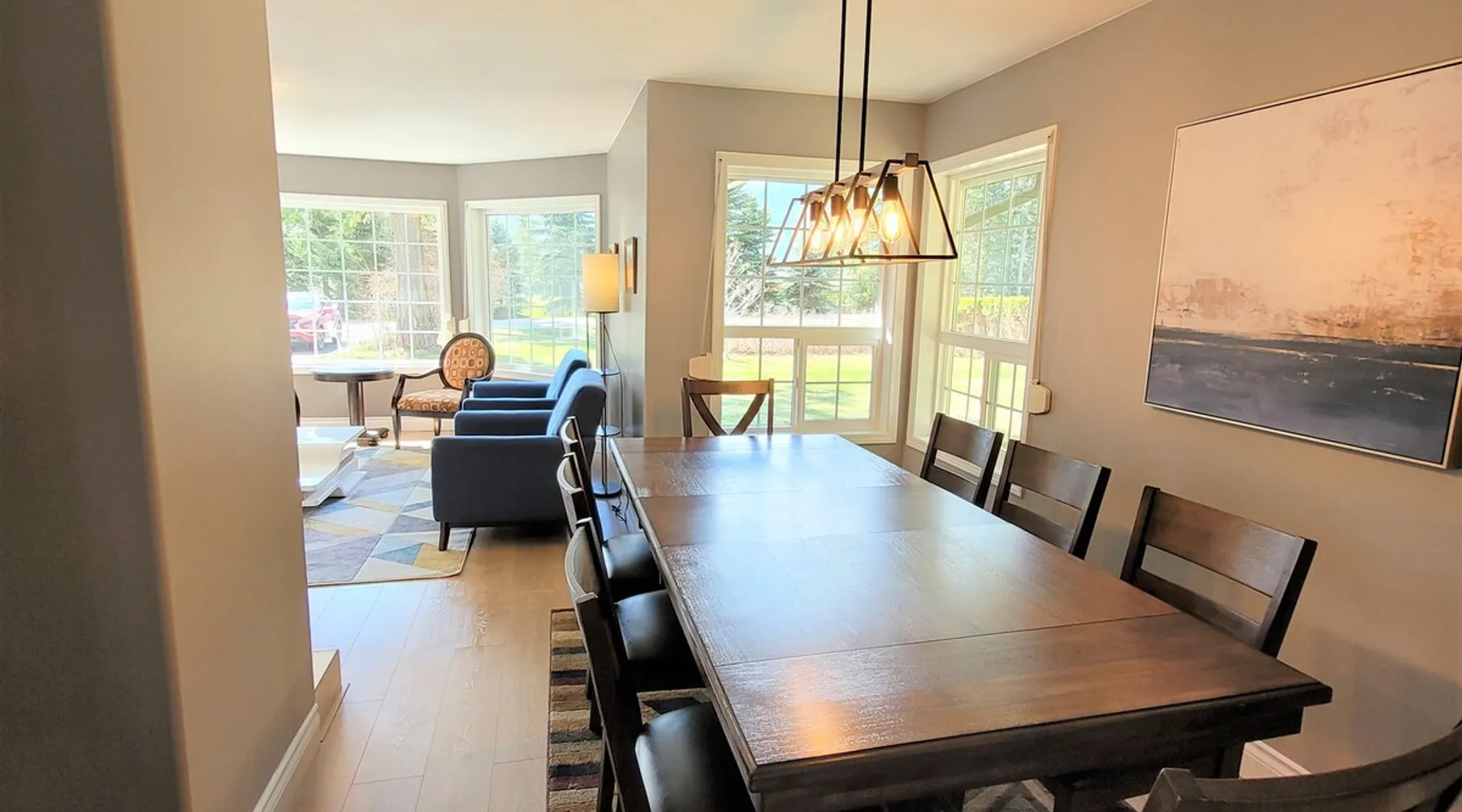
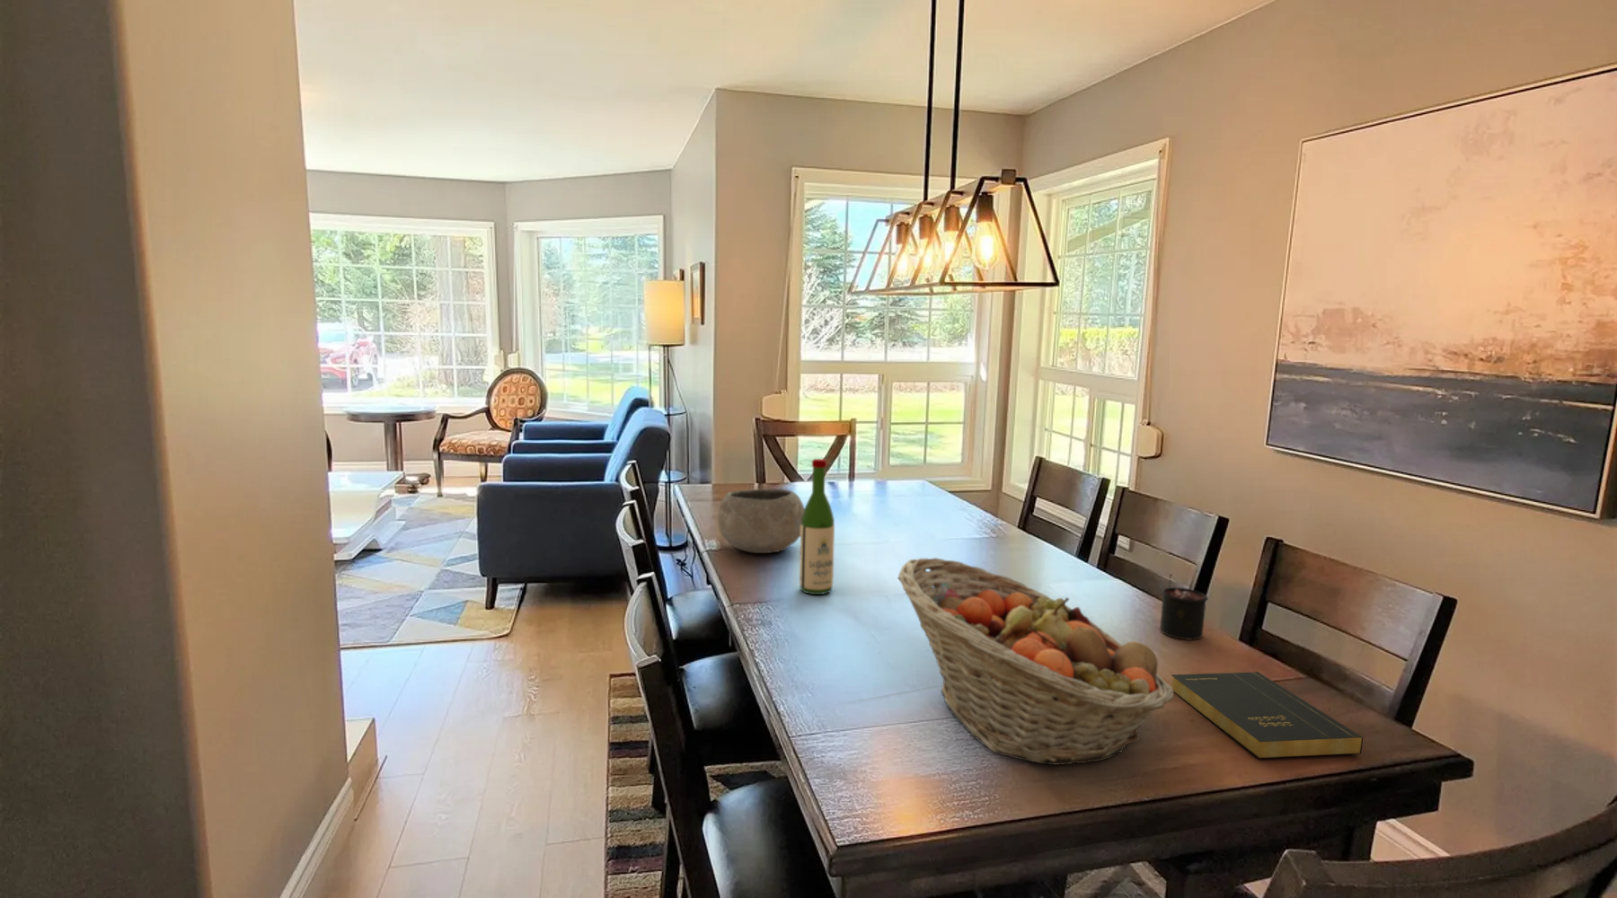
+ wine bottle [799,458,835,595]
+ book [1170,671,1364,760]
+ fruit basket [897,556,1175,766]
+ bowl [717,488,805,554]
+ candle [1159,573,1209,641]
